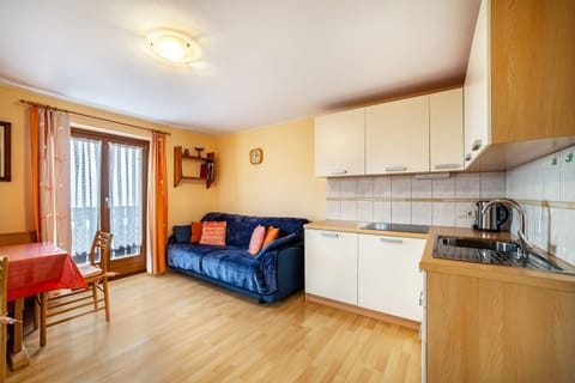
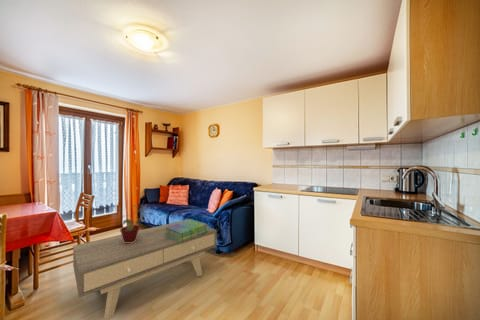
+ coffee table [72,218,218,320]
+ stack of books [164,219,208,243]
+ potted plant [119,204,154,243]
